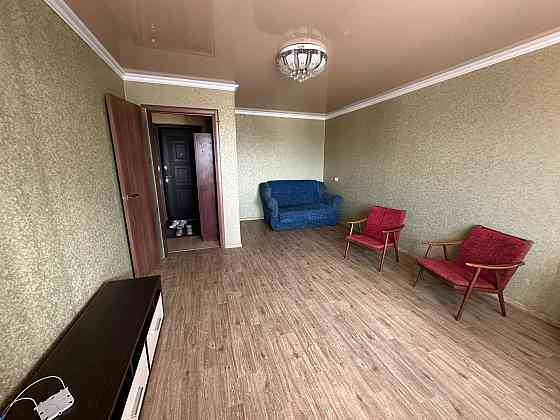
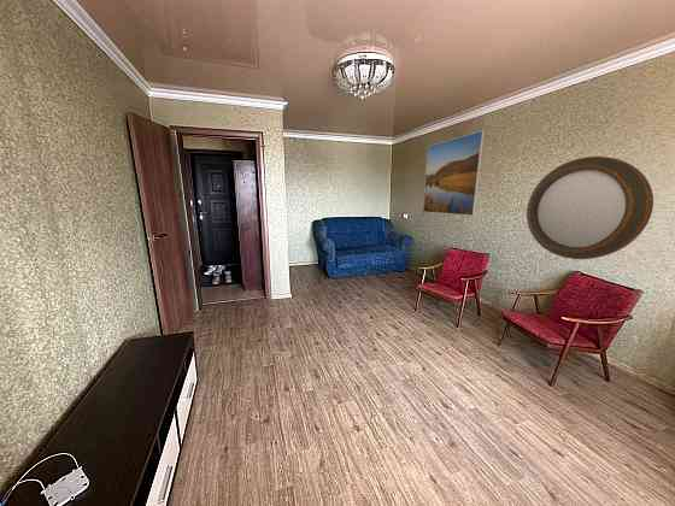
+ home mirror [526,155,655,260]
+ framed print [422,129,486,217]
